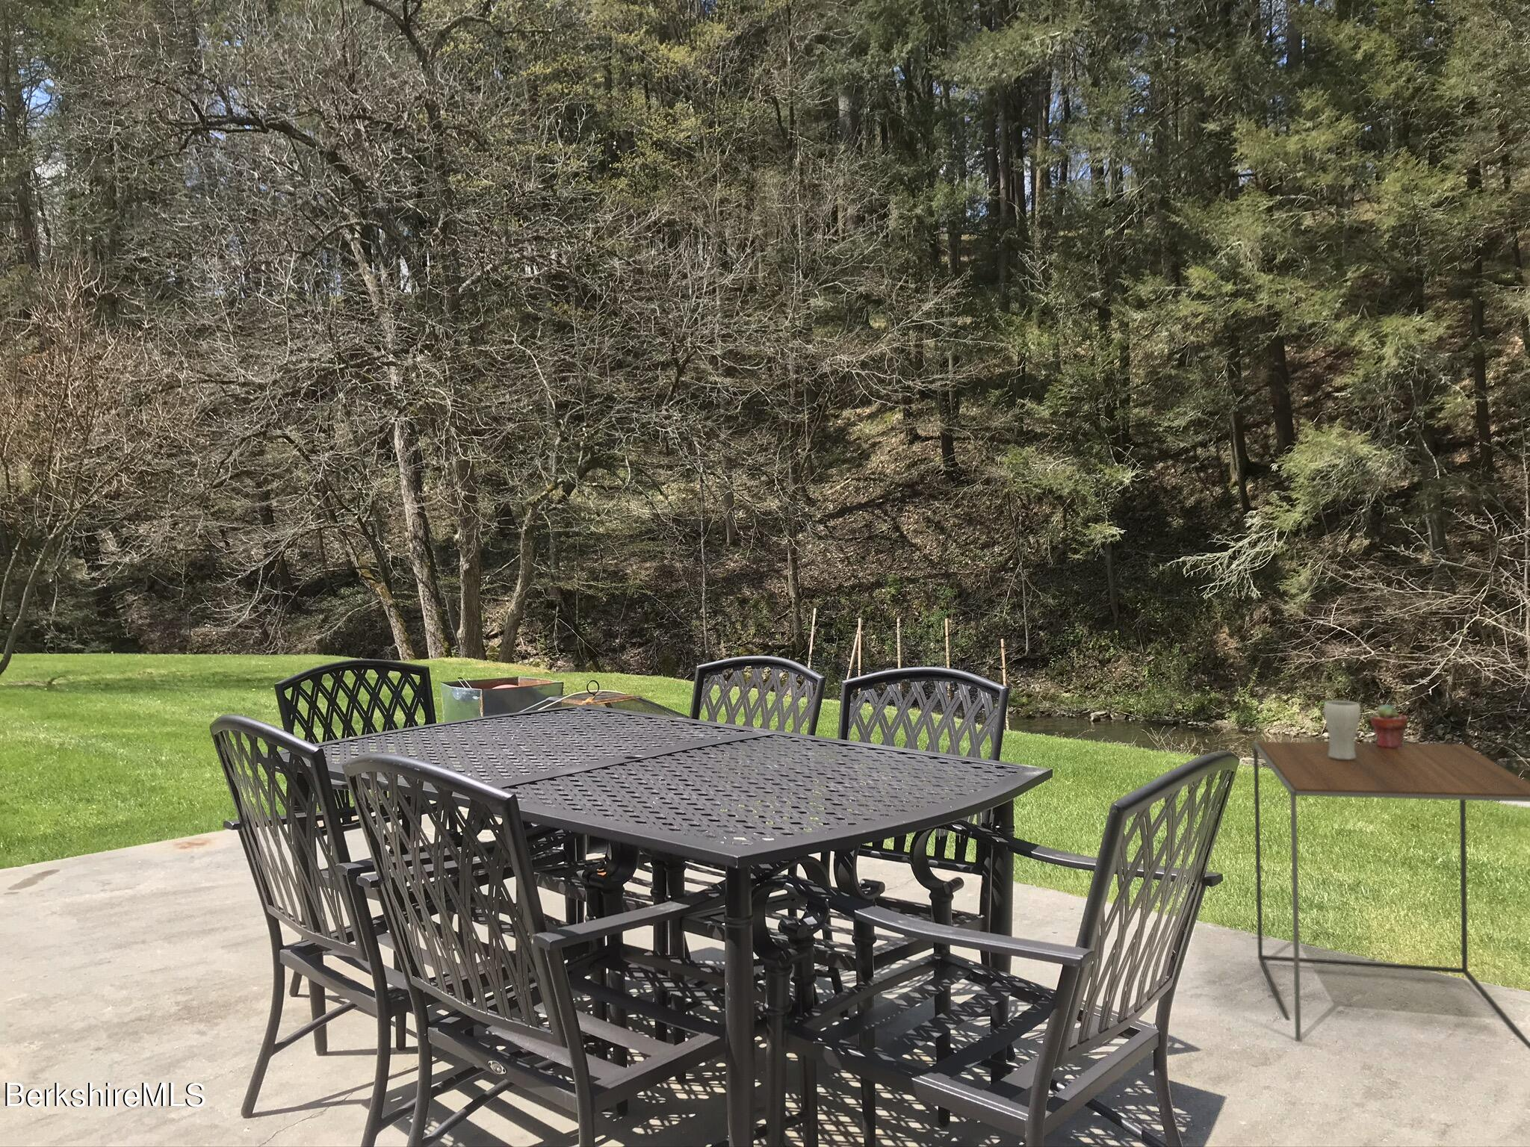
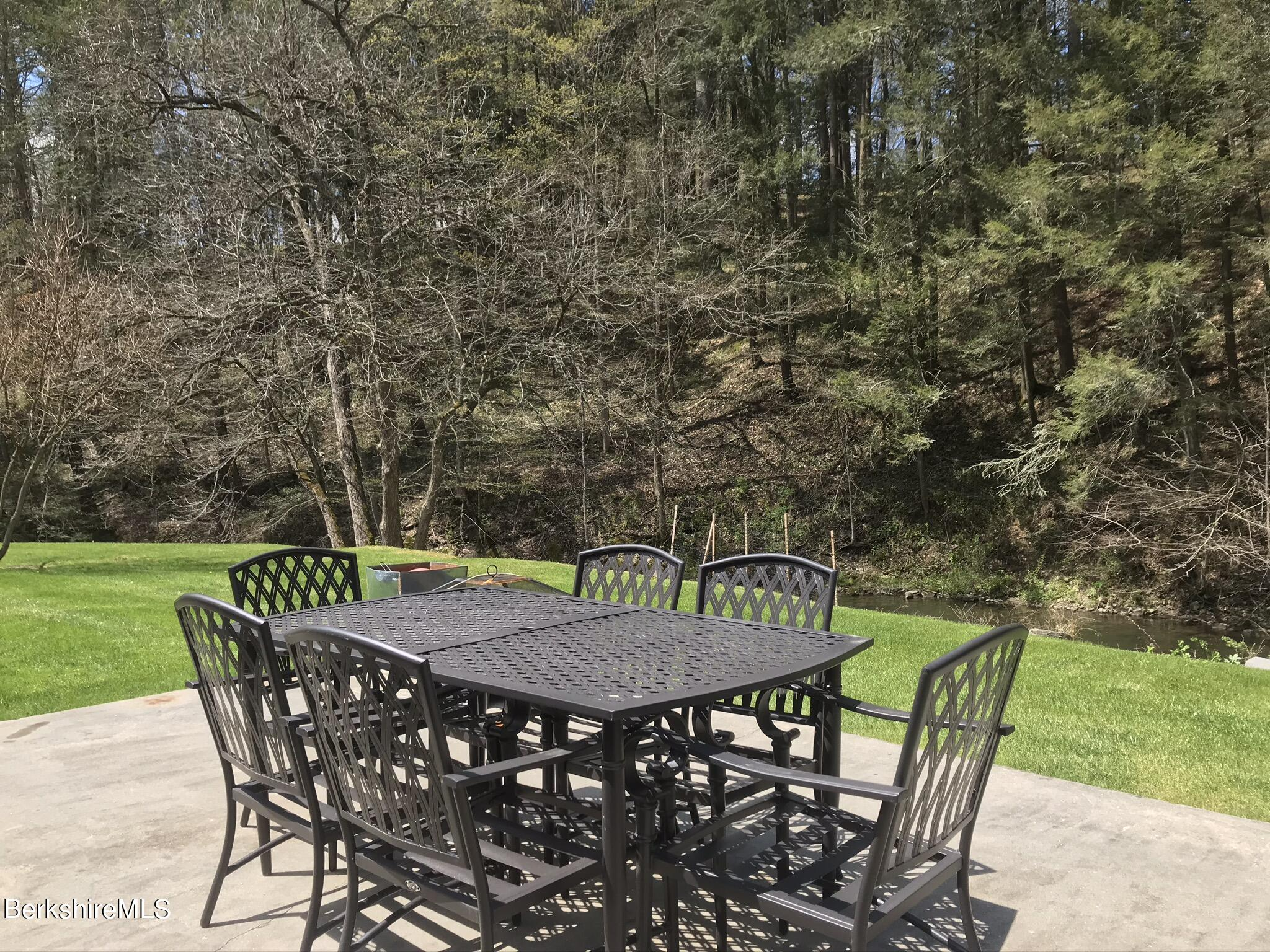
- drinking glass [1323,700,1361,760]
- side table [1253,741,1530,1049]
- potted succulent [1370,704,1410,749]
